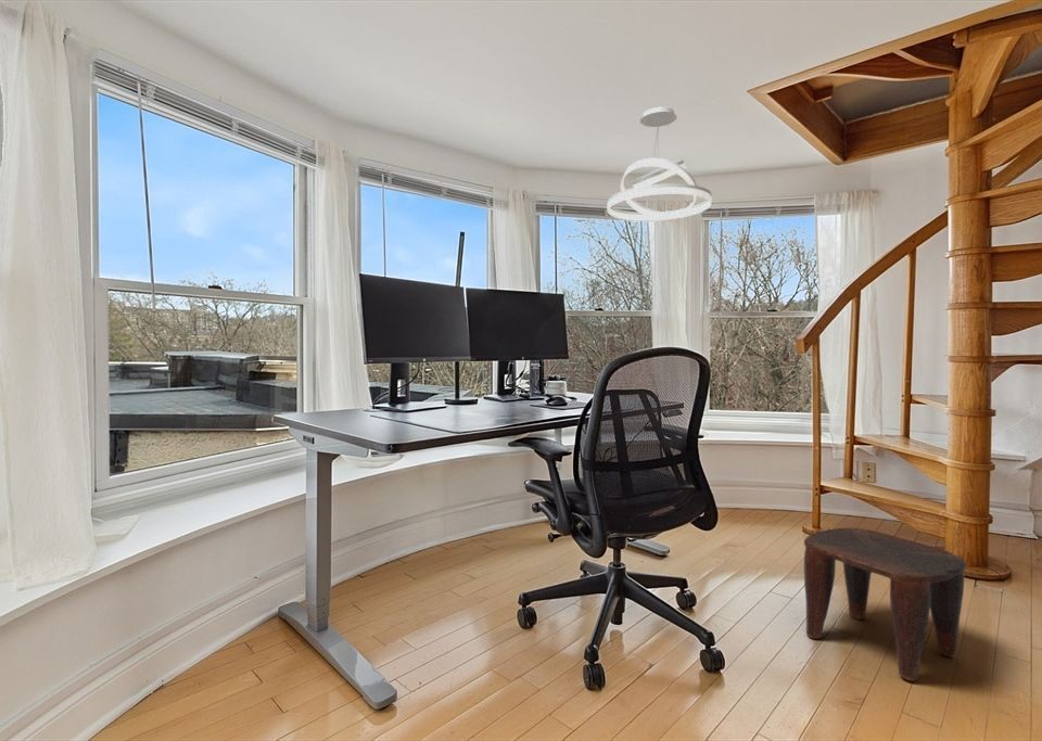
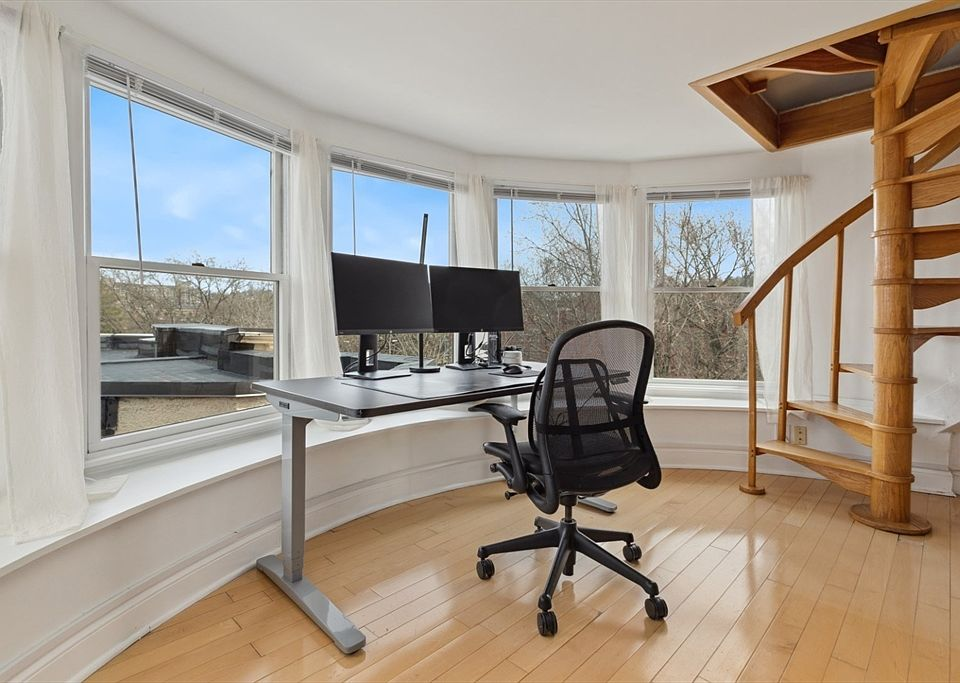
- stool [803,526,967,682]
- pendant light [607,106,712,222]
